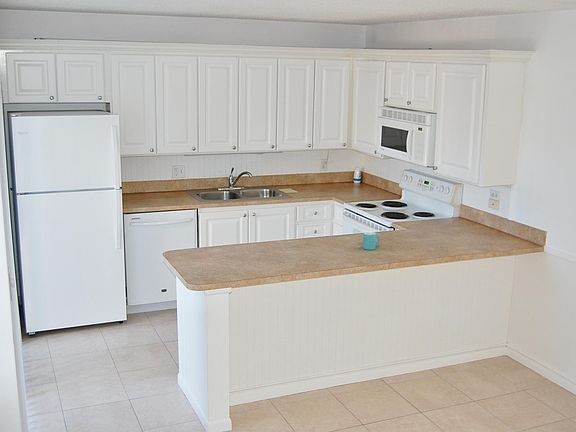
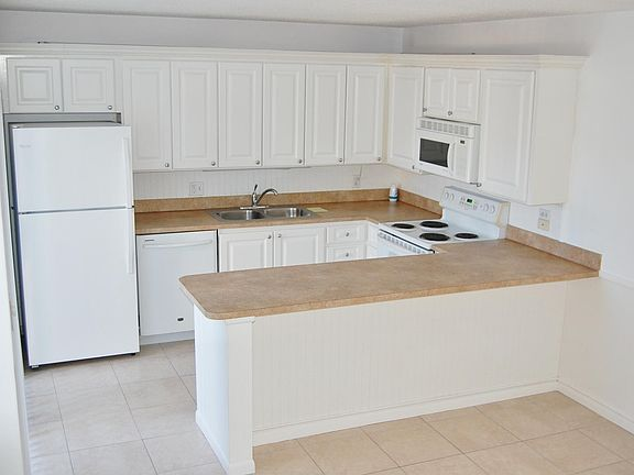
- mug [362,231,381,251]
